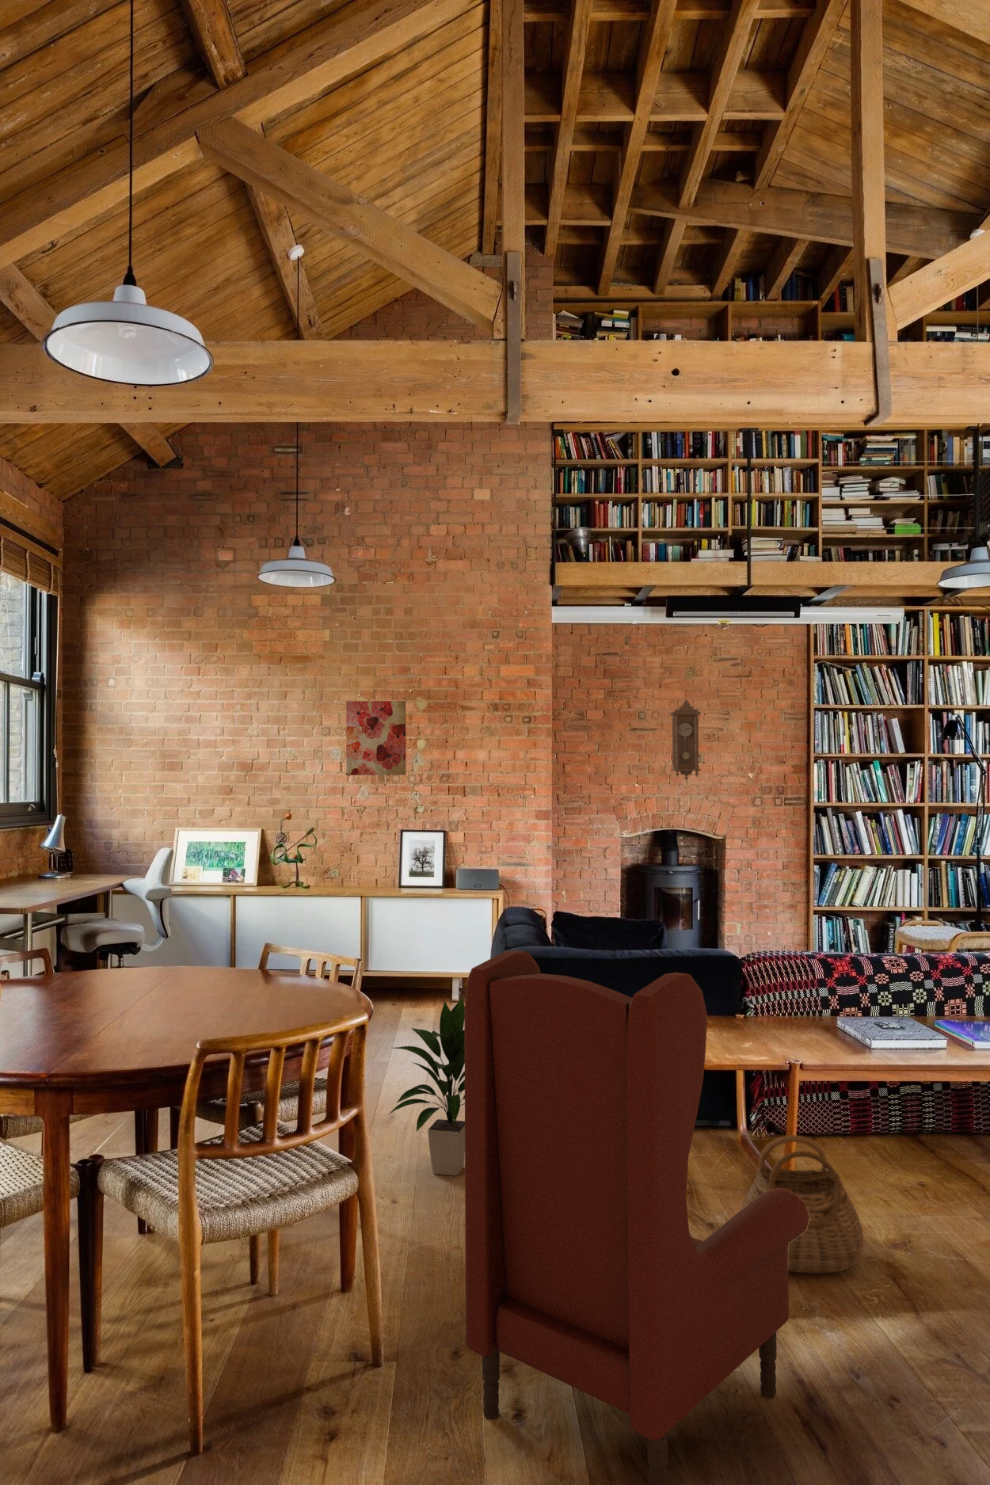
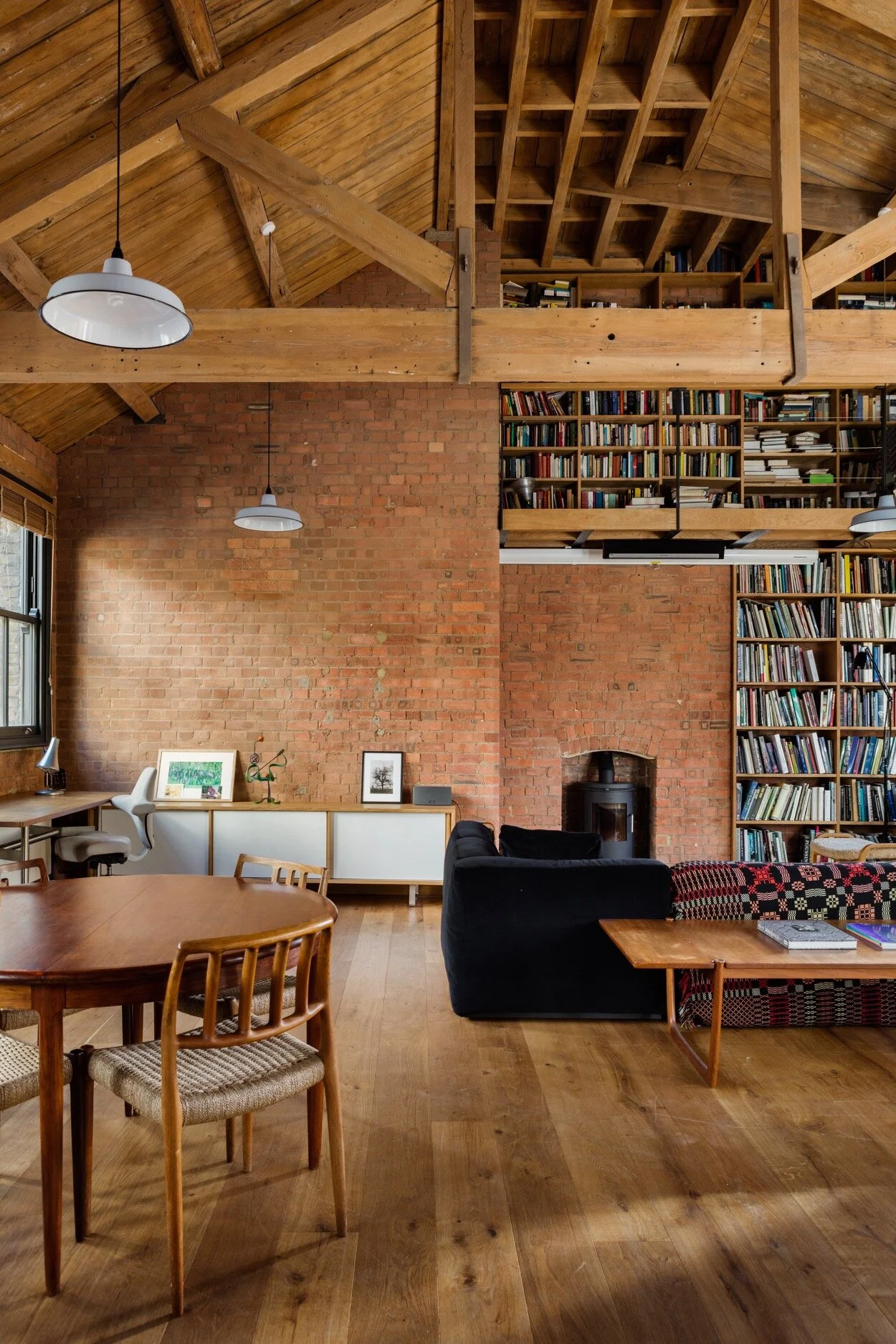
- armchair [463,949,810,1485]
- wall art [346,701,407,776]
- indoor plant [388,996,465,1176]
- pendulum clock [670,699,702,781]
- basket [739,1134,864,1274]
